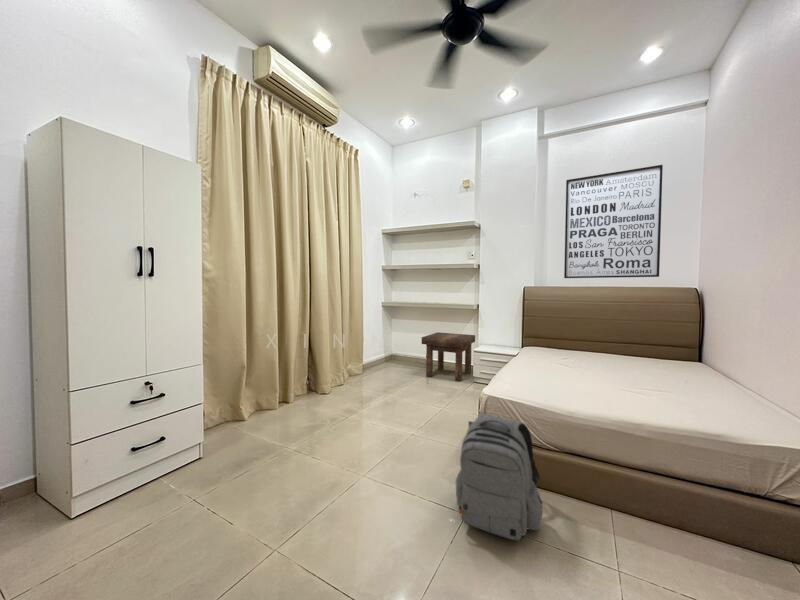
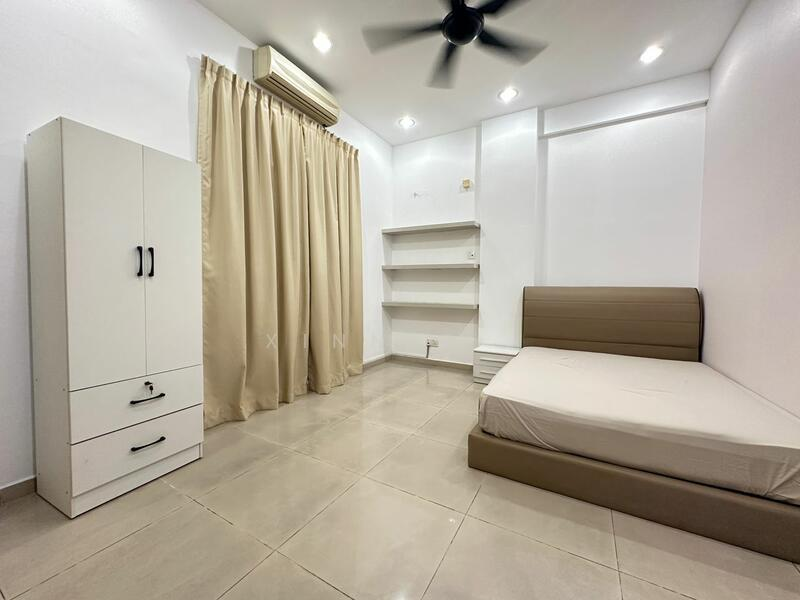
- wall art [563,164,664,279]
- stool [421,331,476,382]
- backpack [455,413,544,542]
